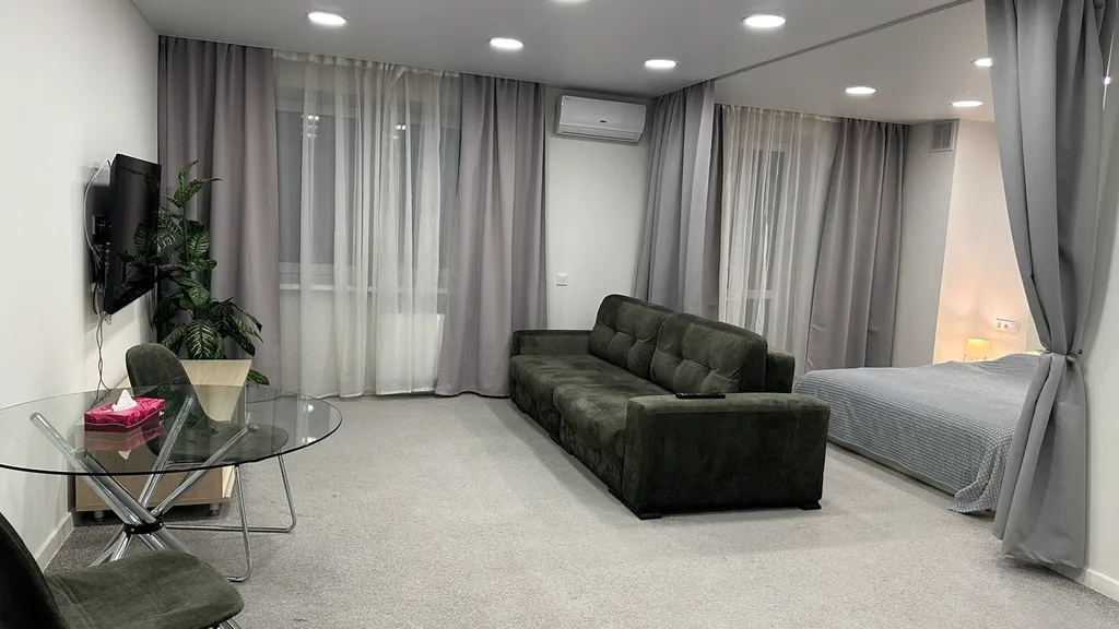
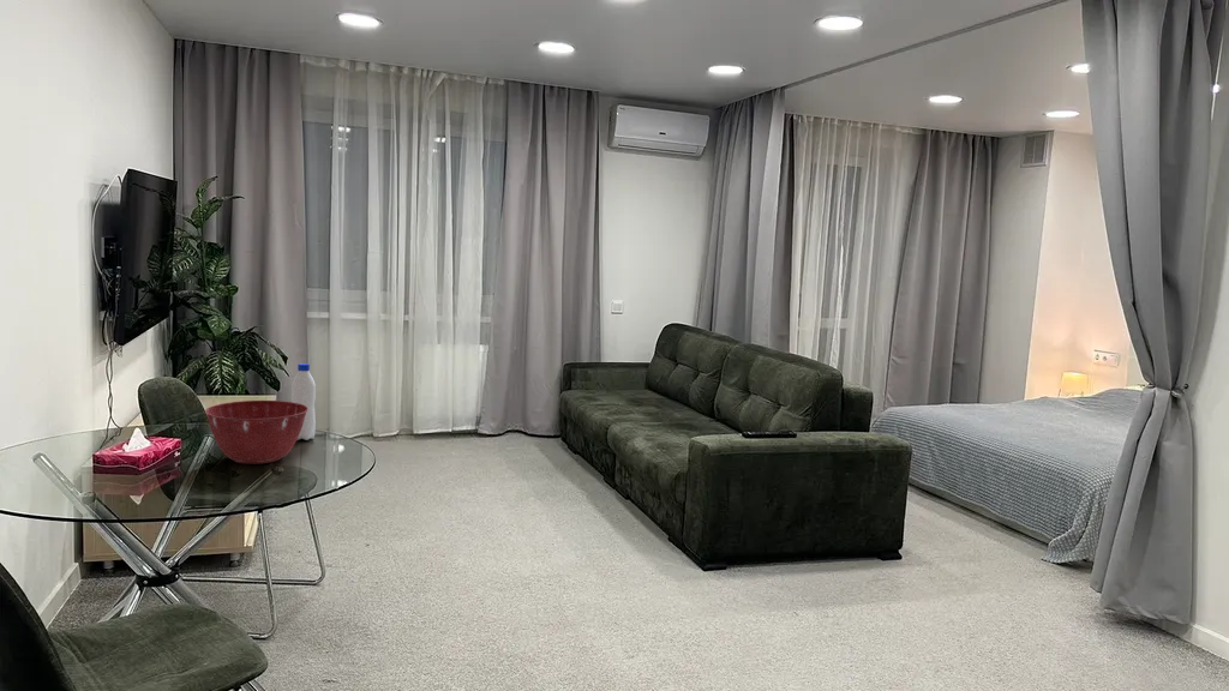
+ water bottle [290,362,317,441]
+ mixing bowl [204,399,308,465]
